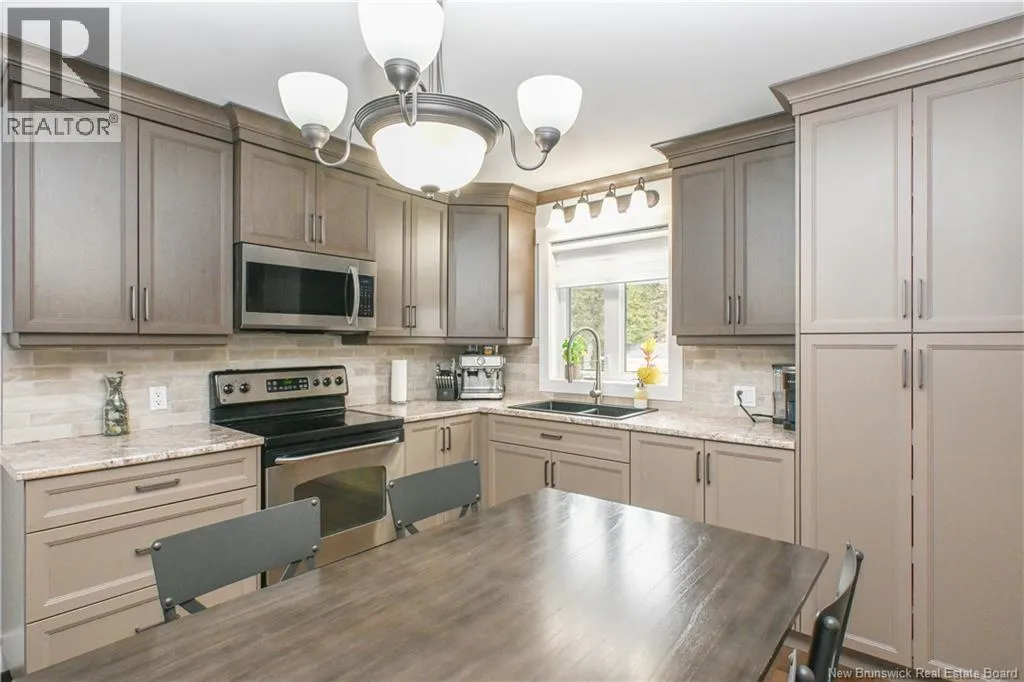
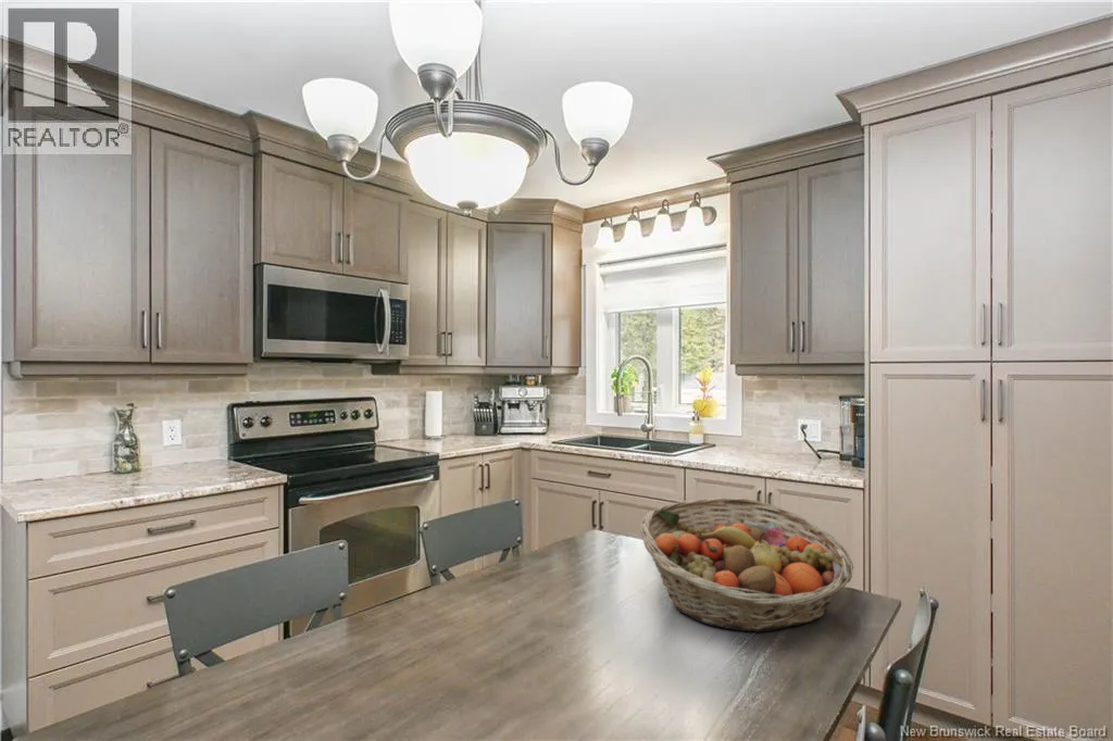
+ fruit basket [639,497,854,632]
